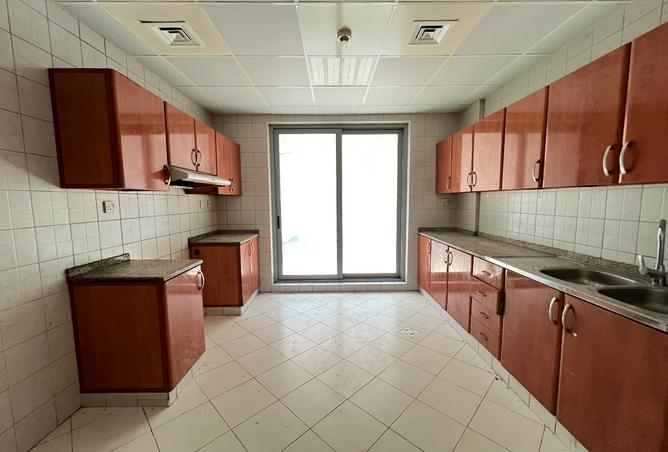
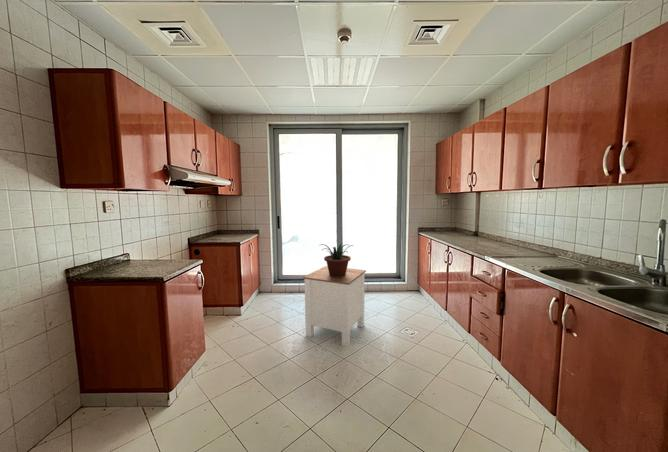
+ potted plant [320,242,354,277]
+ side table [302,265,367,347]
